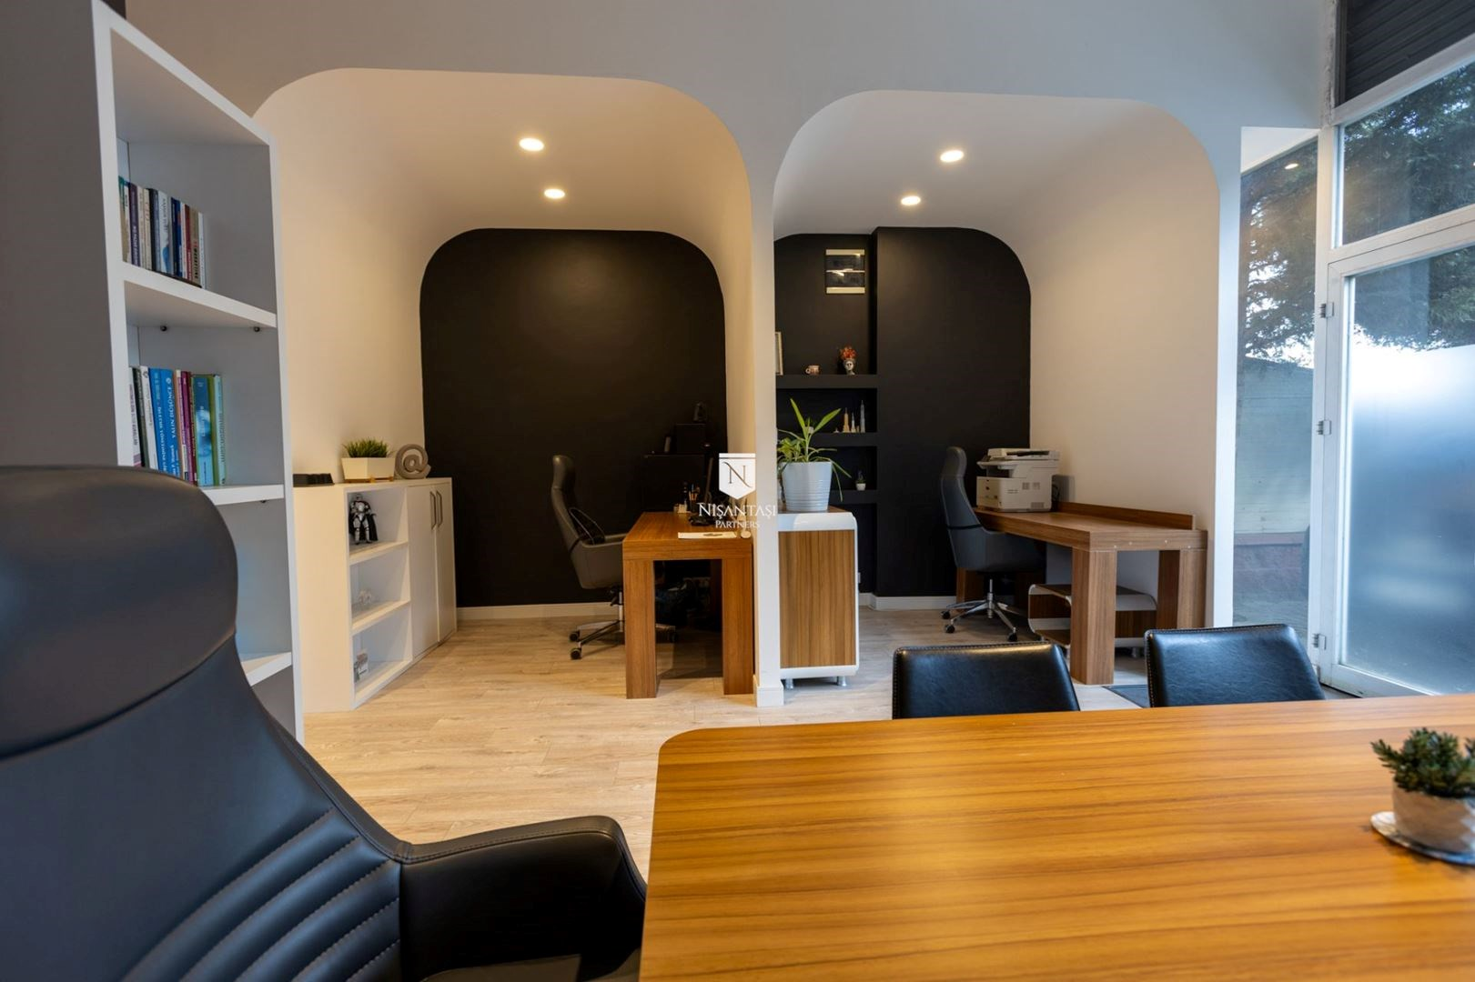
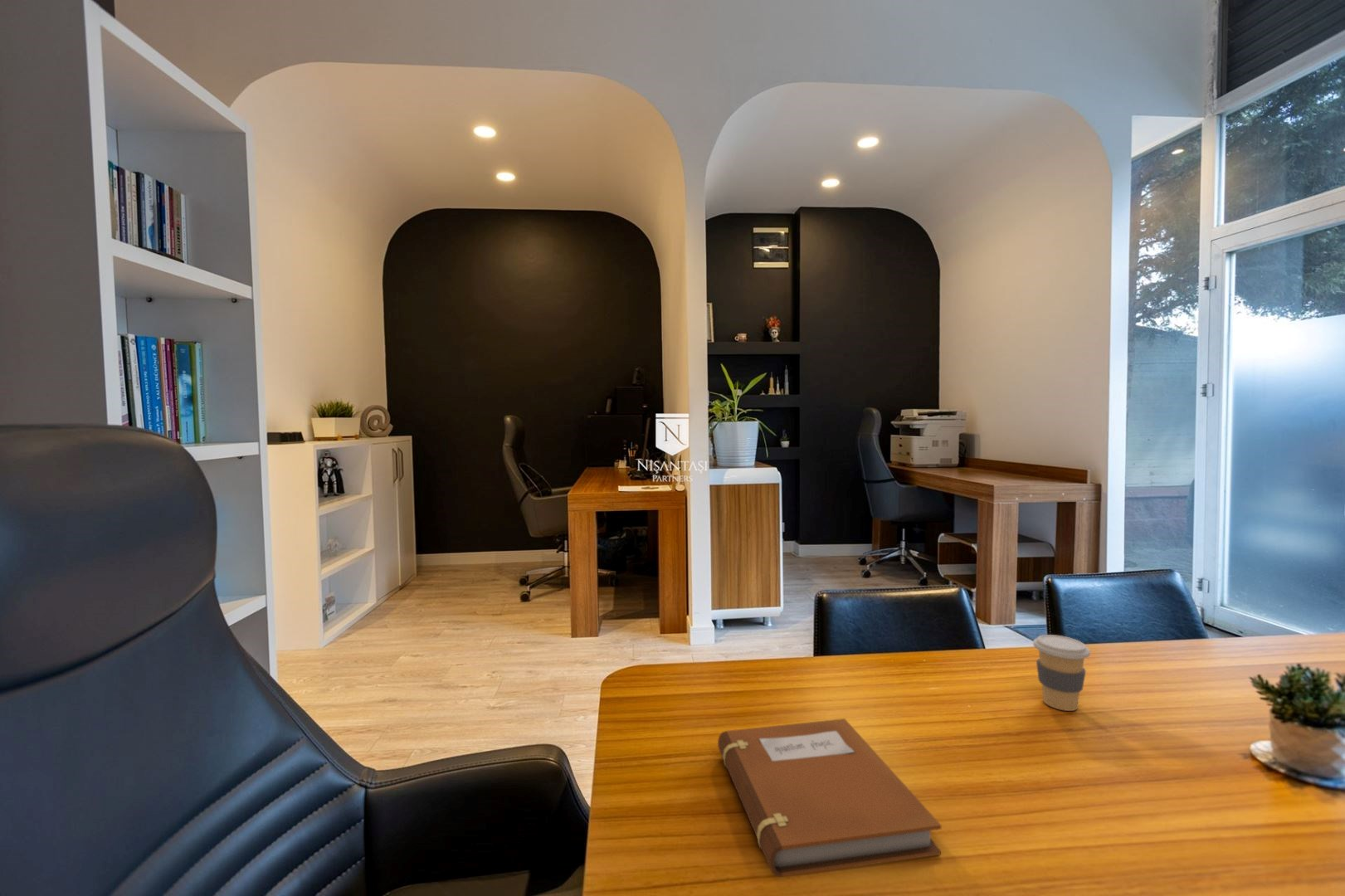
+ coffee cup [1032,634,1091,712]
+ notebook [717,718,942,878]
